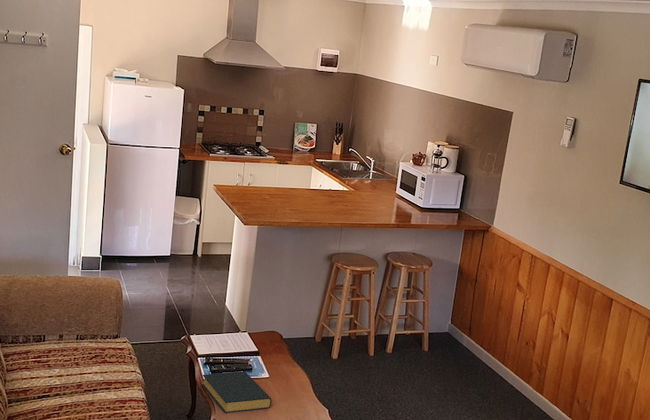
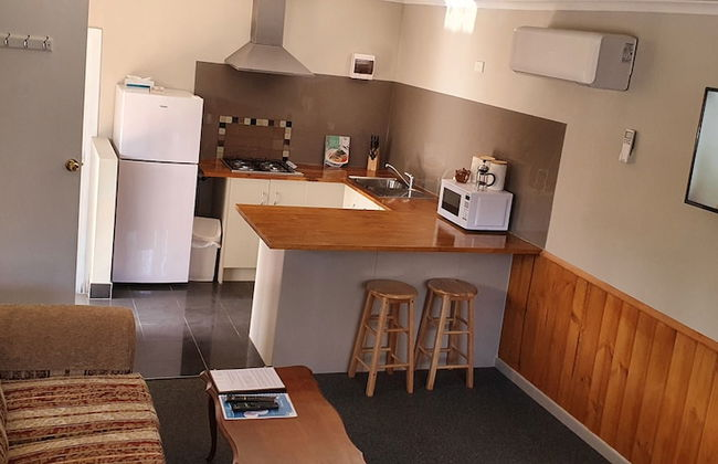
- hardback book [201,370,272,414]
